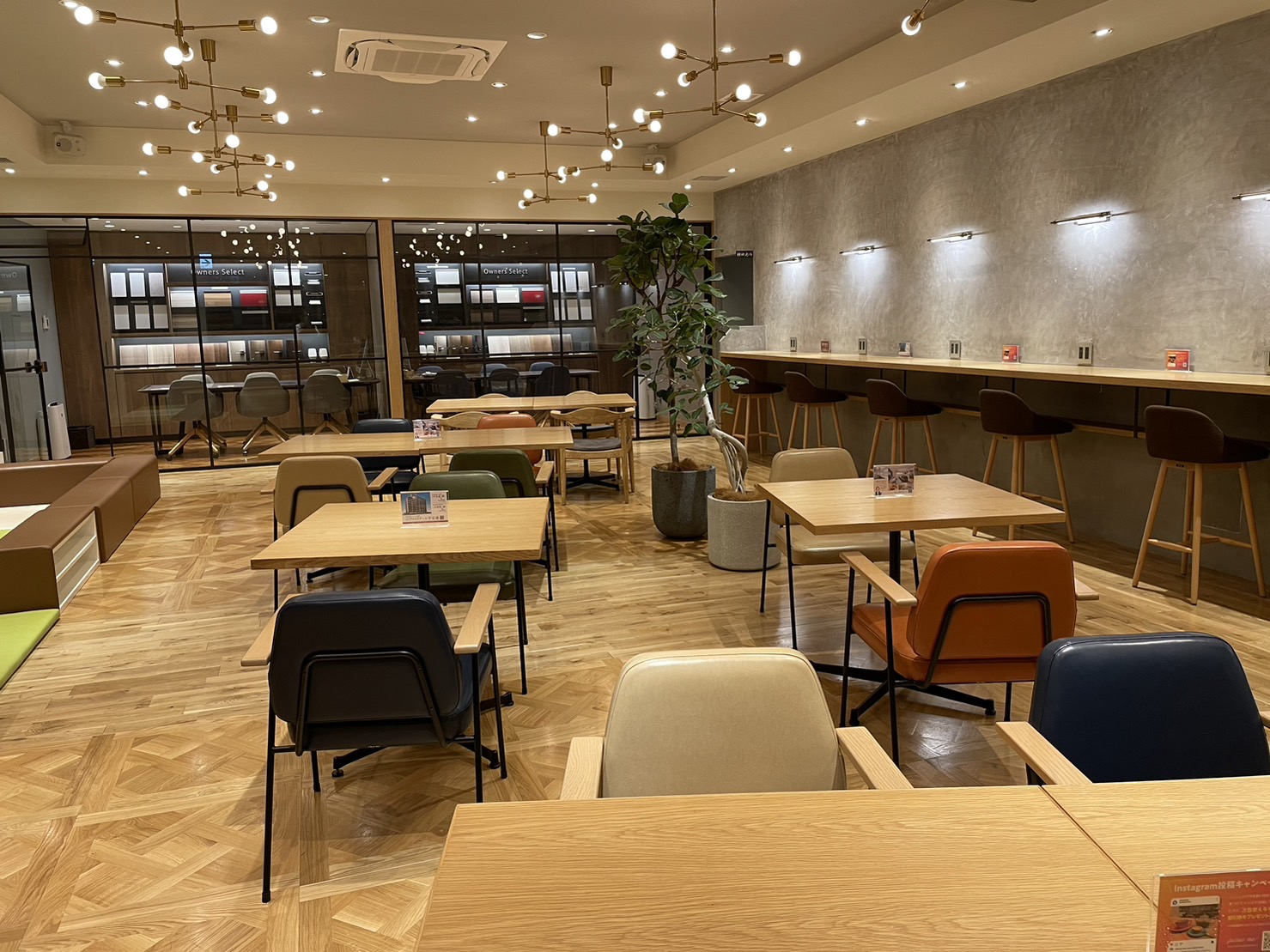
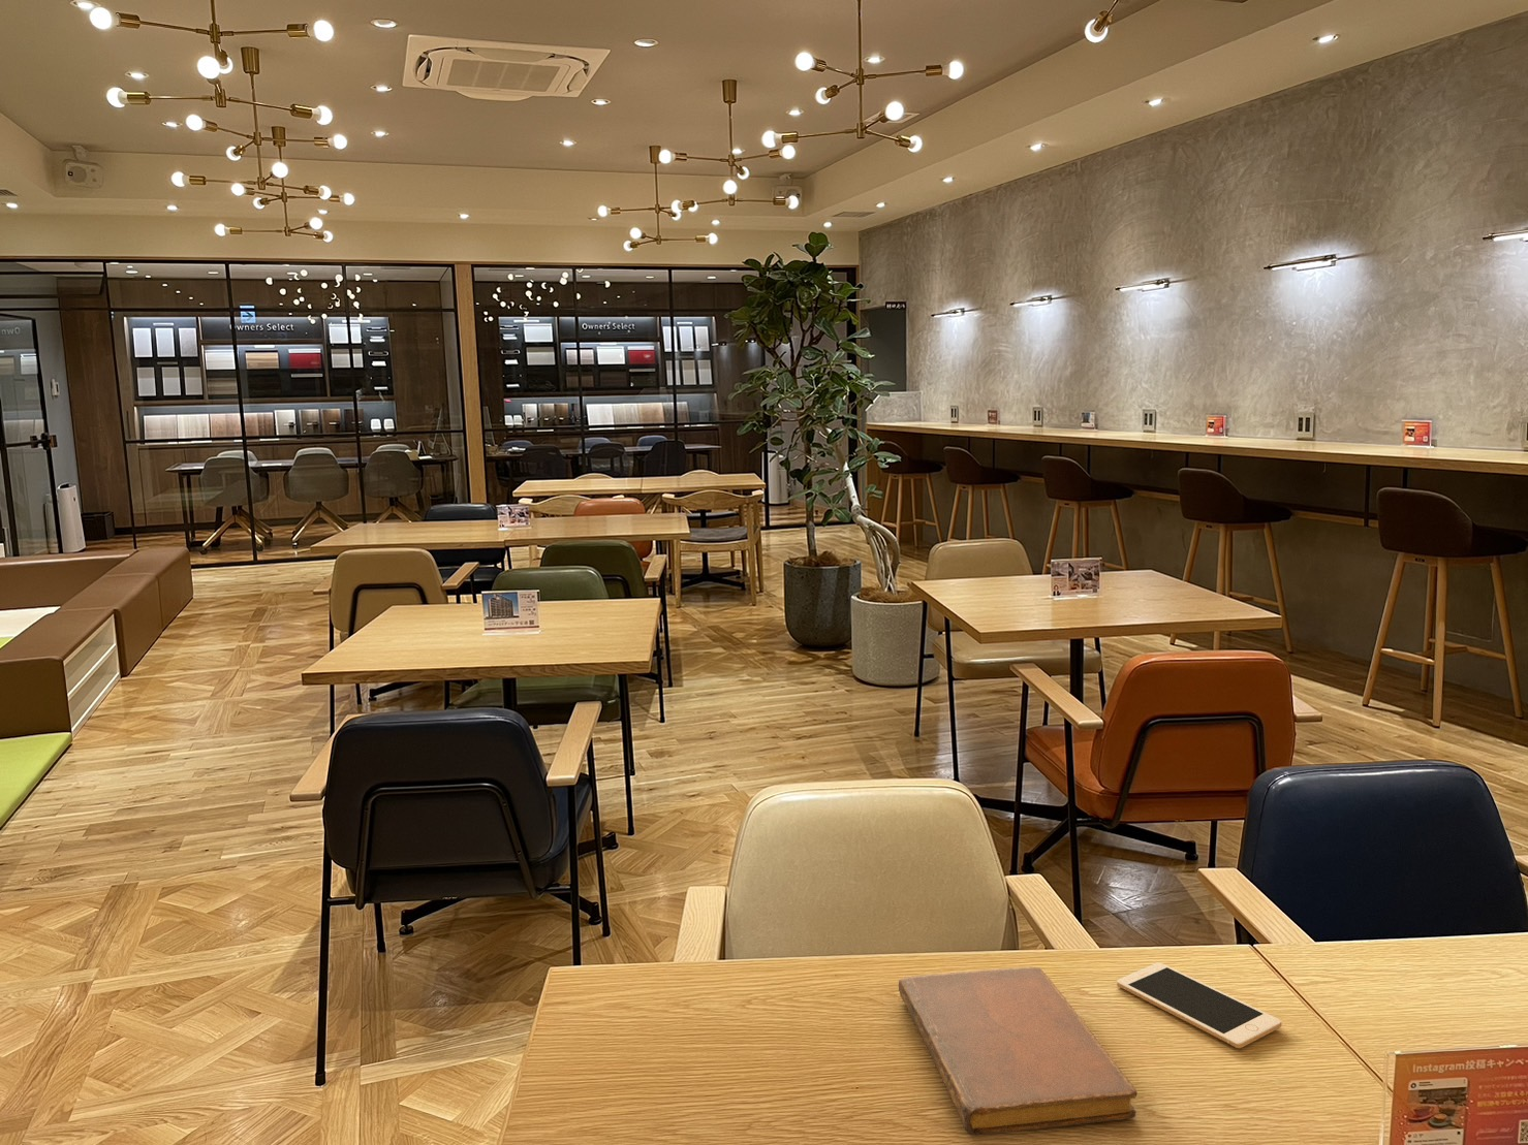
+ cell phone [1115,962,1283,1049]
+ notebook [898,966,1138,1135]
